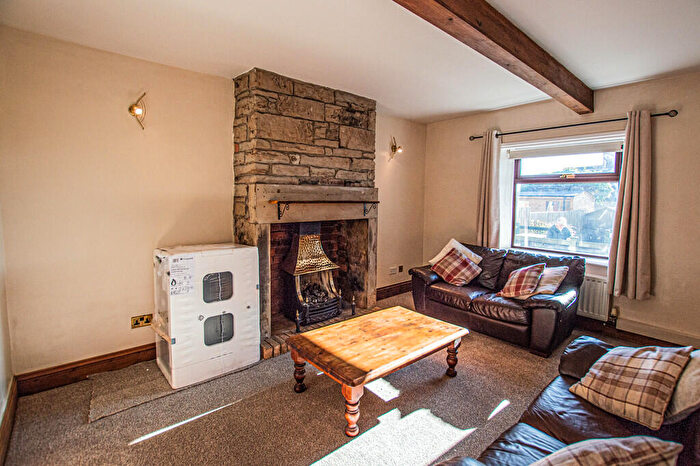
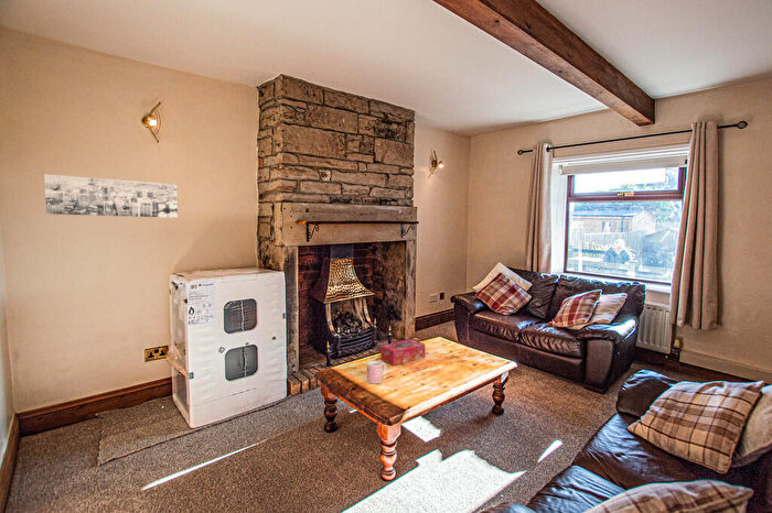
+ wall art [43,173,179,219]
+ tissue box [379,338,427,367]
+ mug [366,360,387,384]
